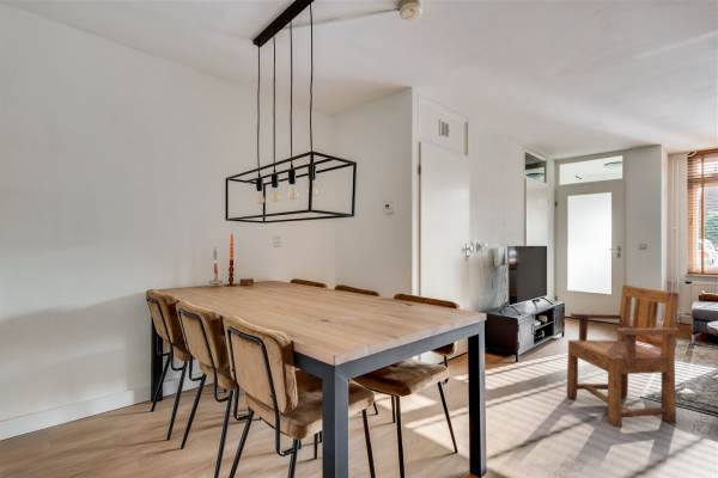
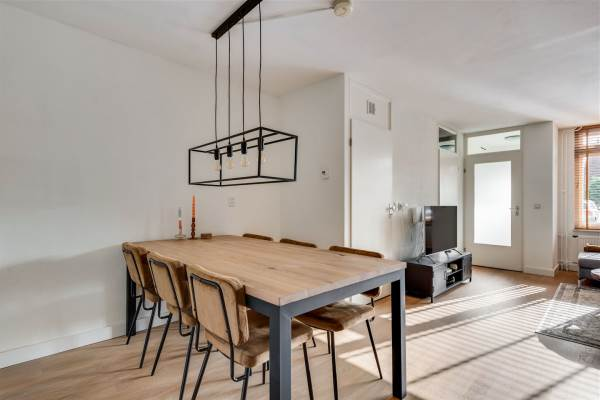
- armchair [566,284,680,428]
